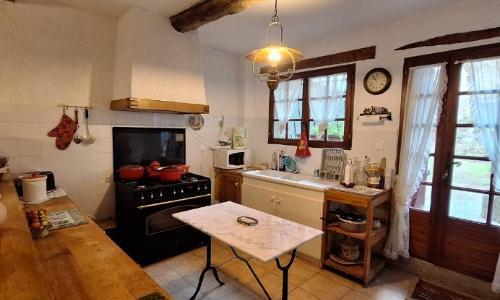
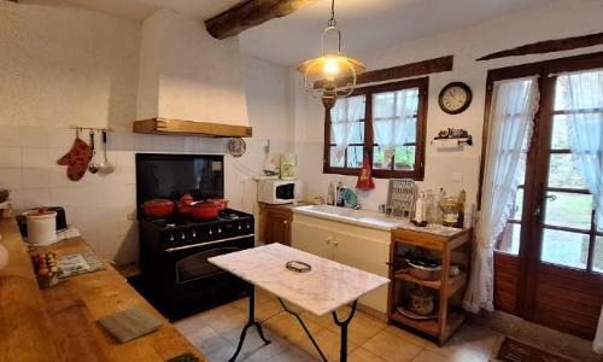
+ cutting board [98,305,165,344]
